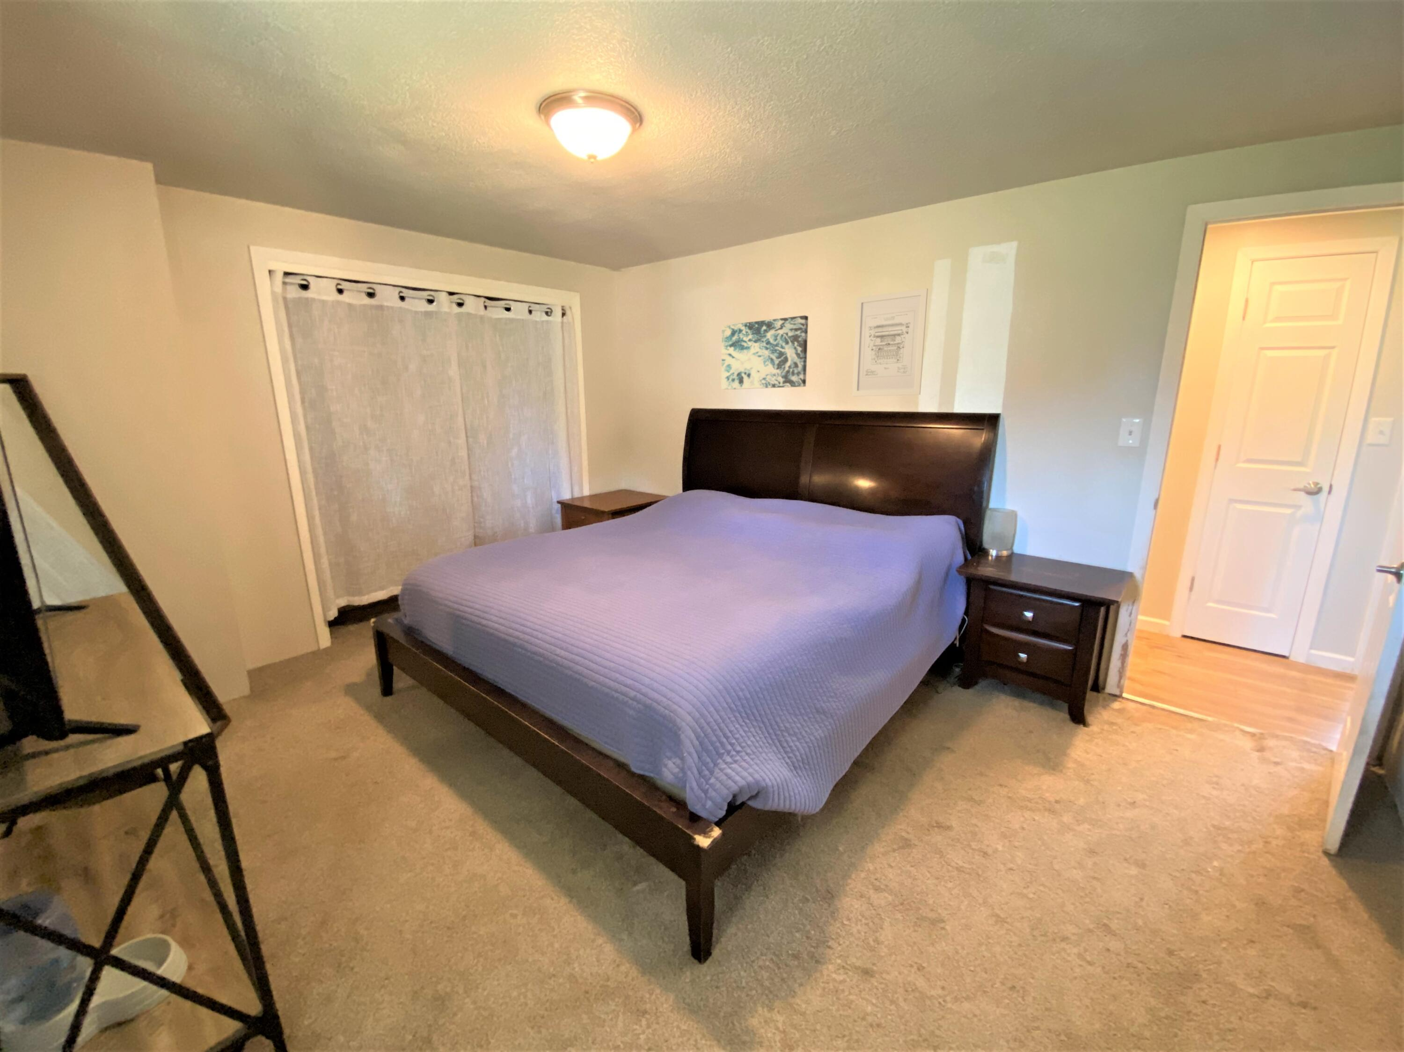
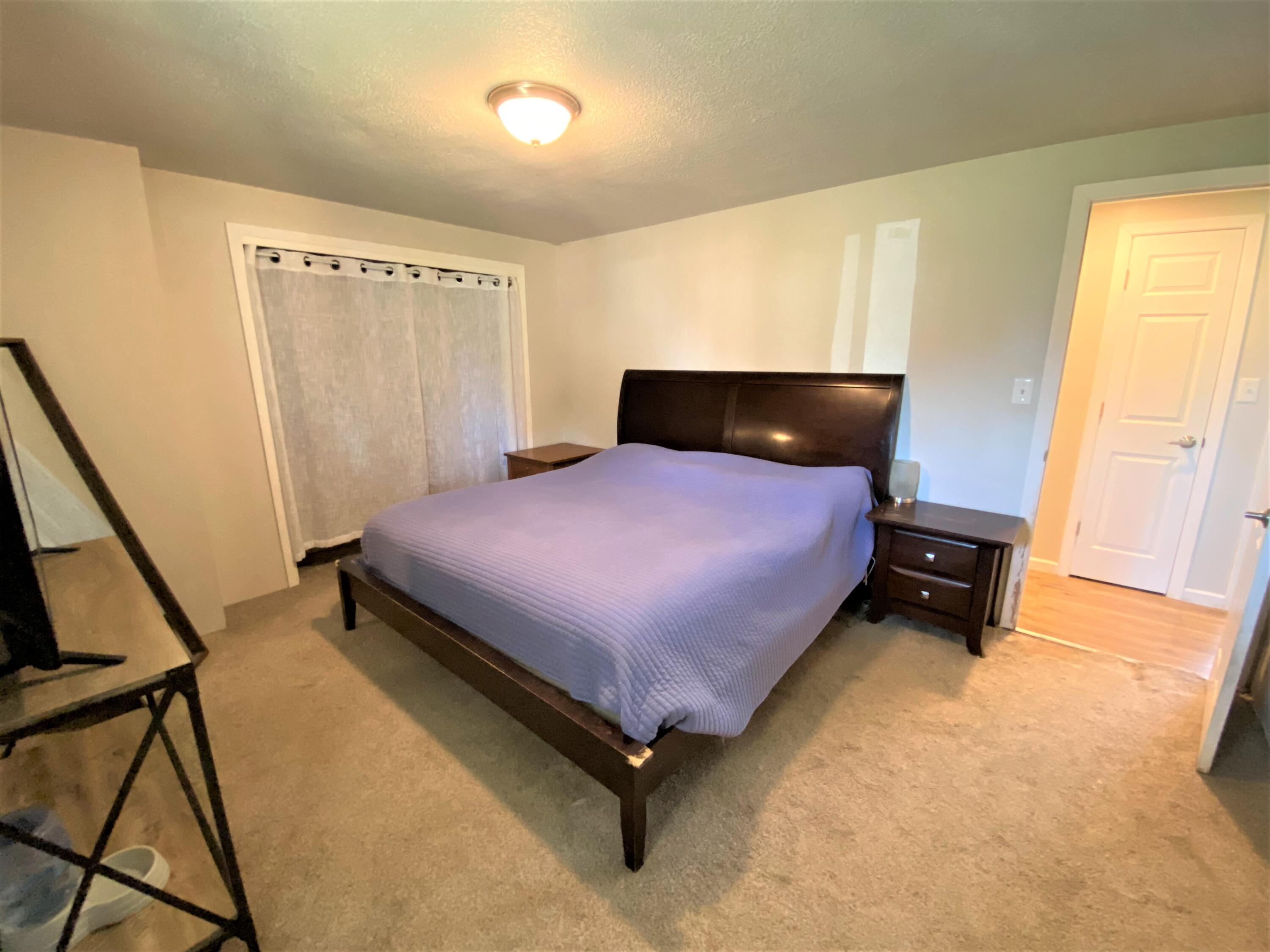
- wall art [851,288,929,397]
- wall art [721,315,809,390]
